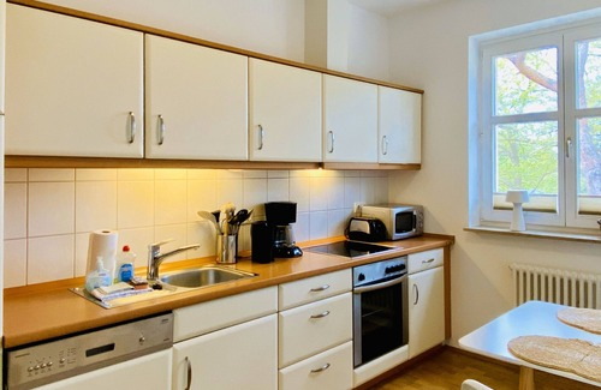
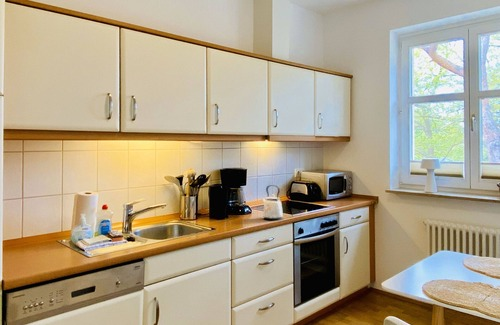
+ kettle [261,184,284,220]
